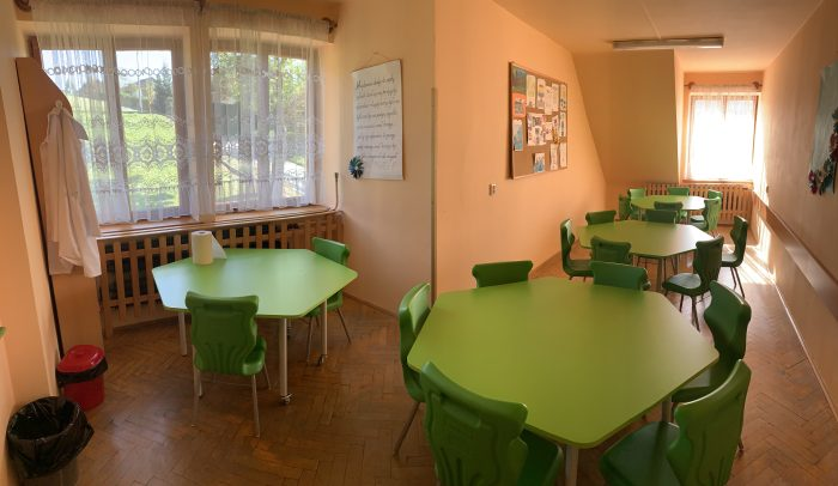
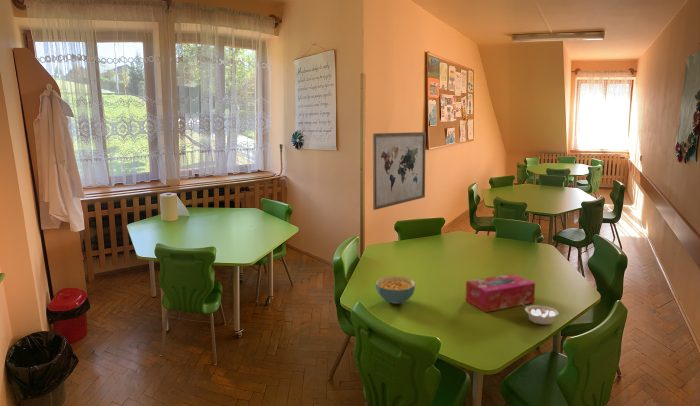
+ wall art [372,131,427,211]
+ legume [520,303,560,326]
+ cereal bowl [374,275,417,305]
+ tissue box [465,273,536,313]
